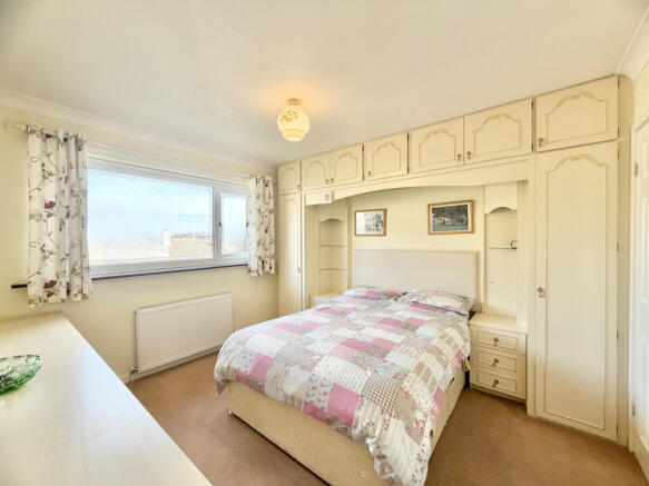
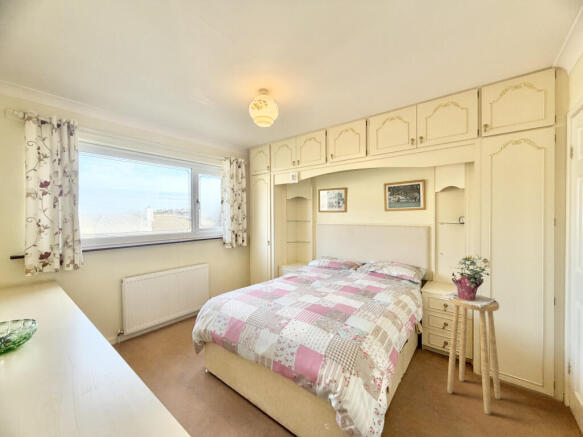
+ stool [446,294,501,416]
+ potted flower [442,254,497,308]
